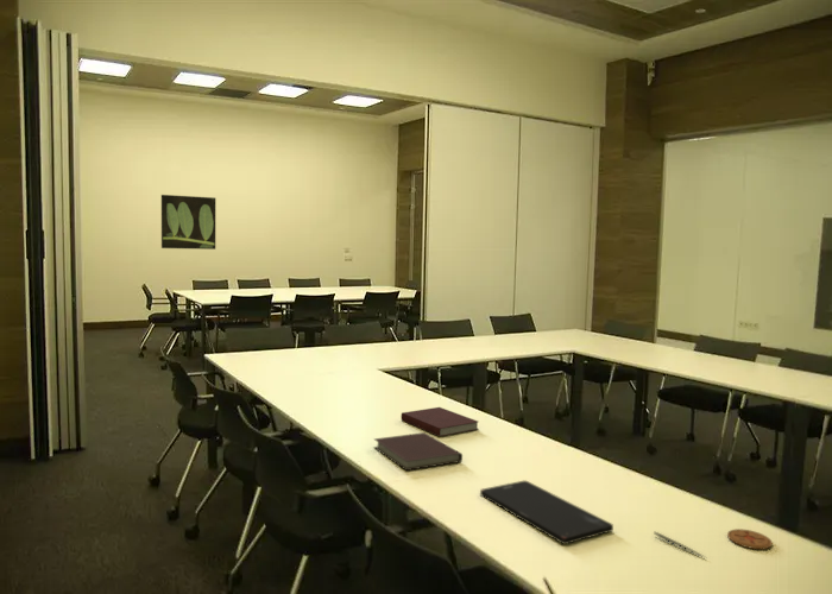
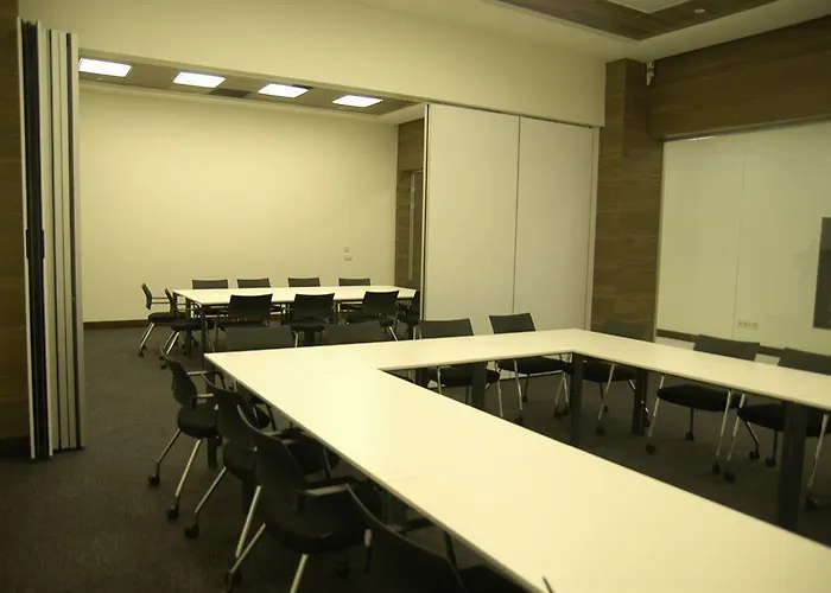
- notebook [372,431,464,472]
- pen [653,531,707,560]
- smartphone [479,479,614,545]
- coaster [726,527,774,550]
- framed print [160,194,216,251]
- notebook [401,406,479,437]
